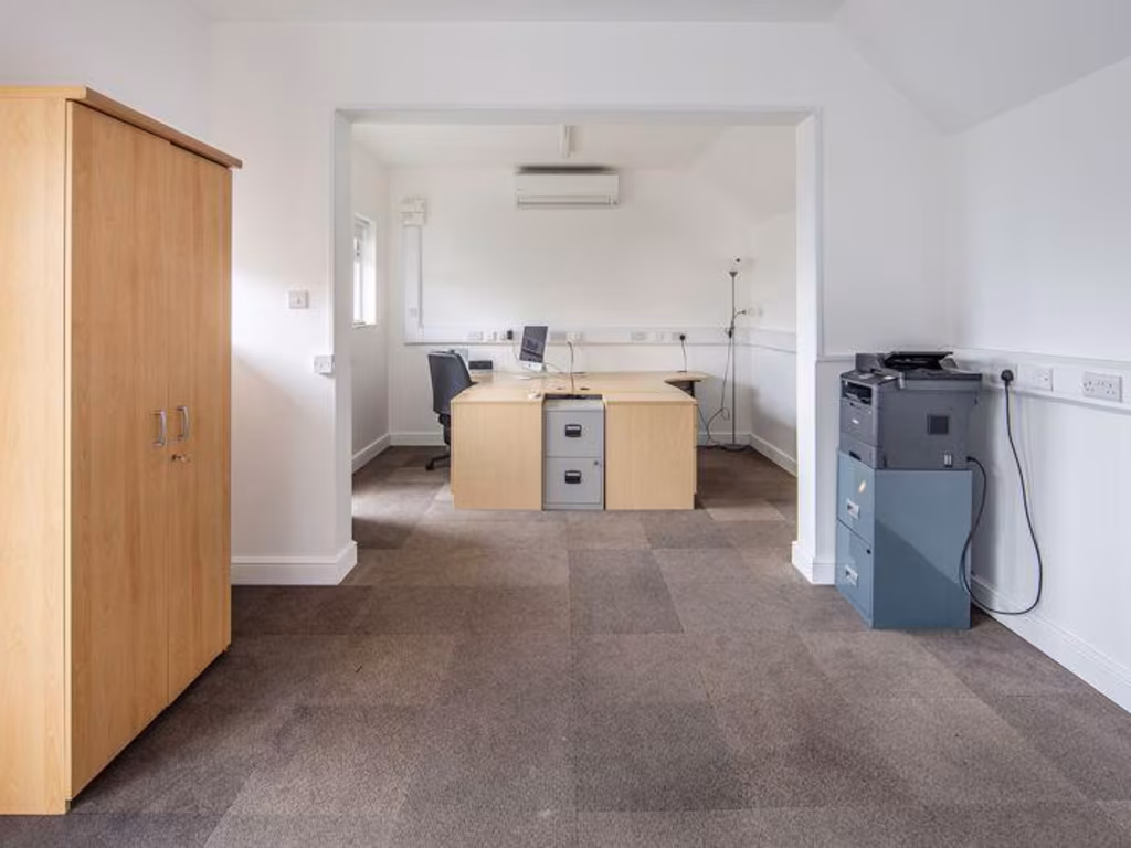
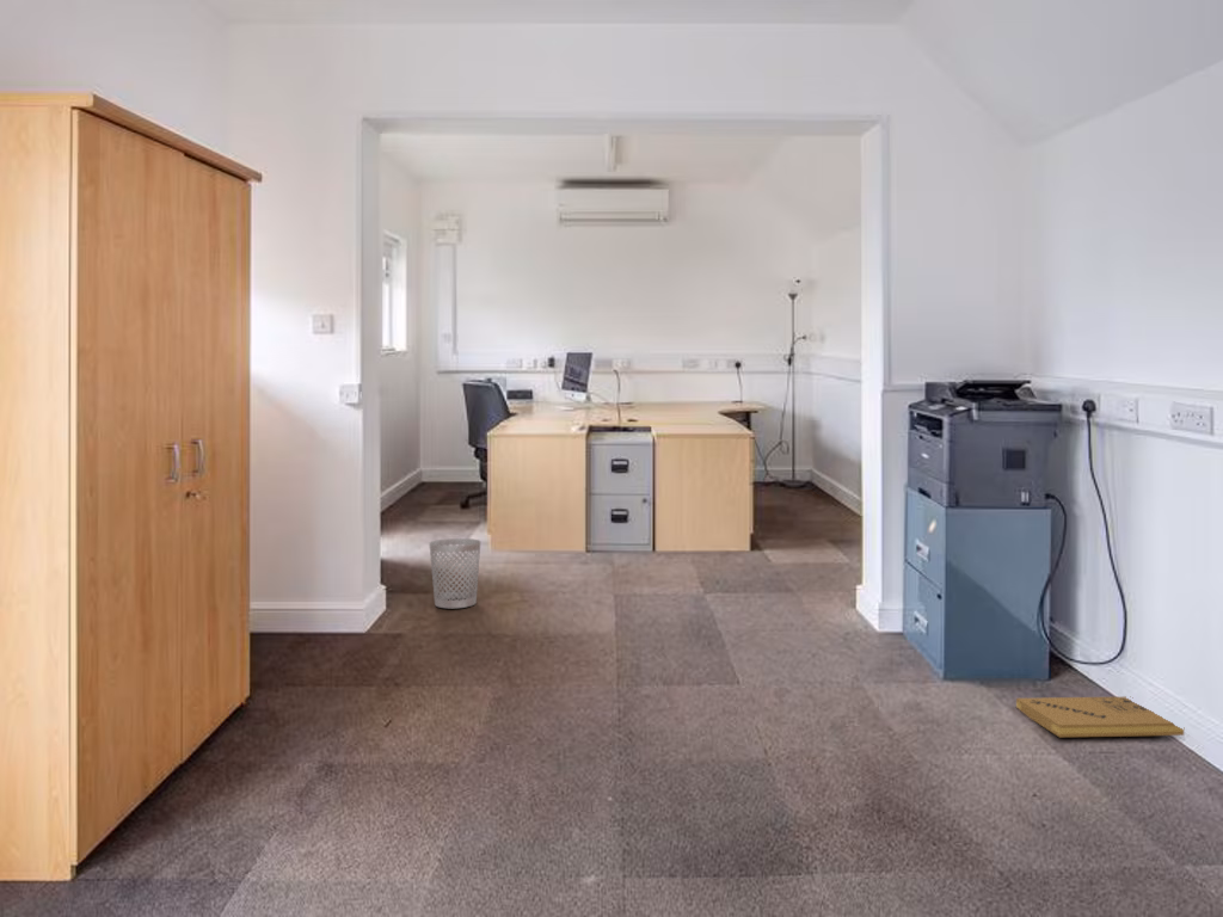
+ wastebasket [428,537,481,609]
+ cardboard box [1015,696,1185,738]
